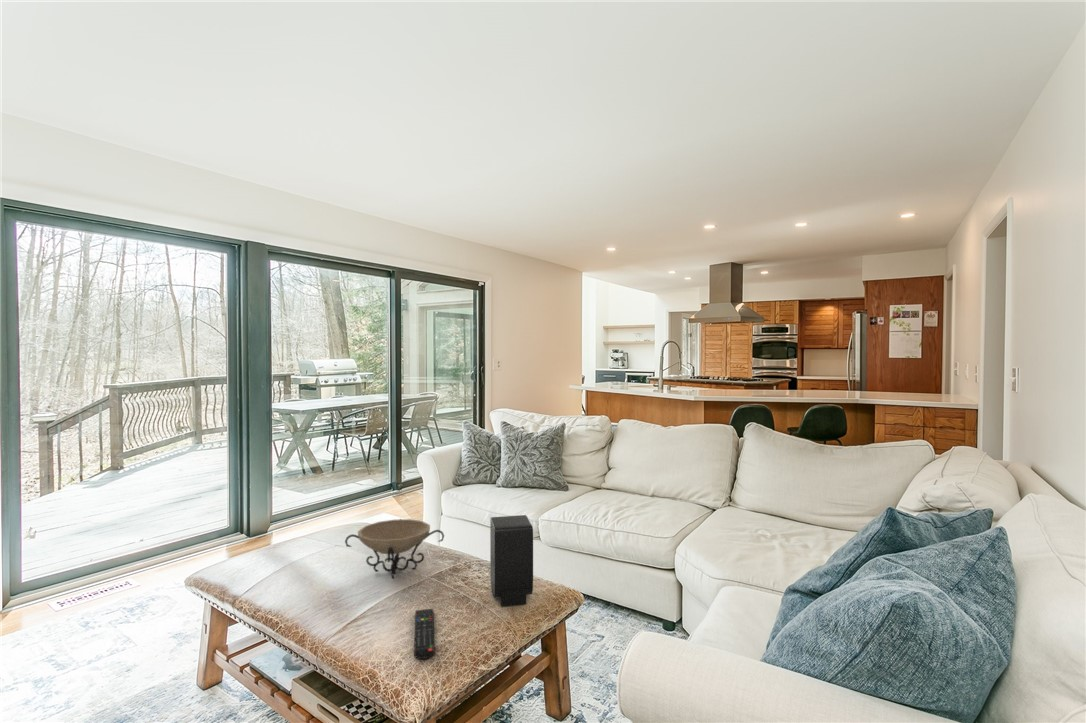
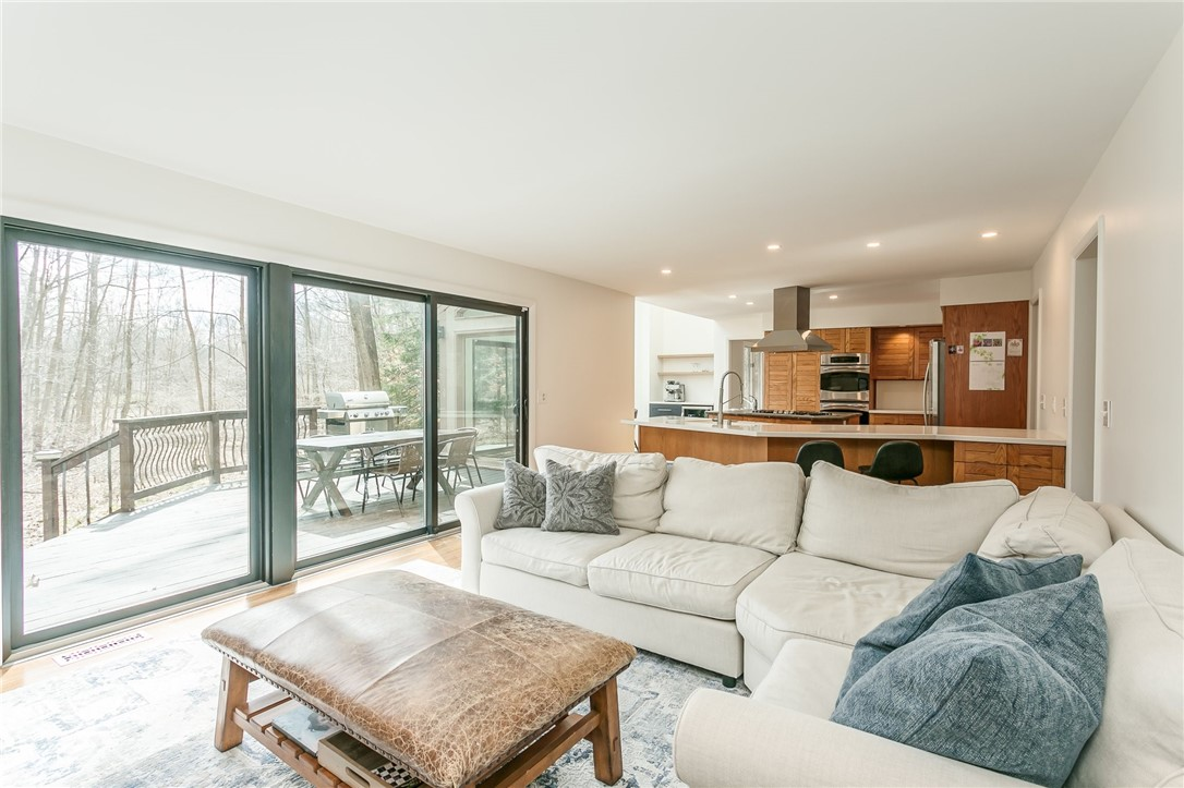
- speaker [489,514,534,607]
- decorative bowl [344,518,445,579]
- remote control [413,608,436,660]
